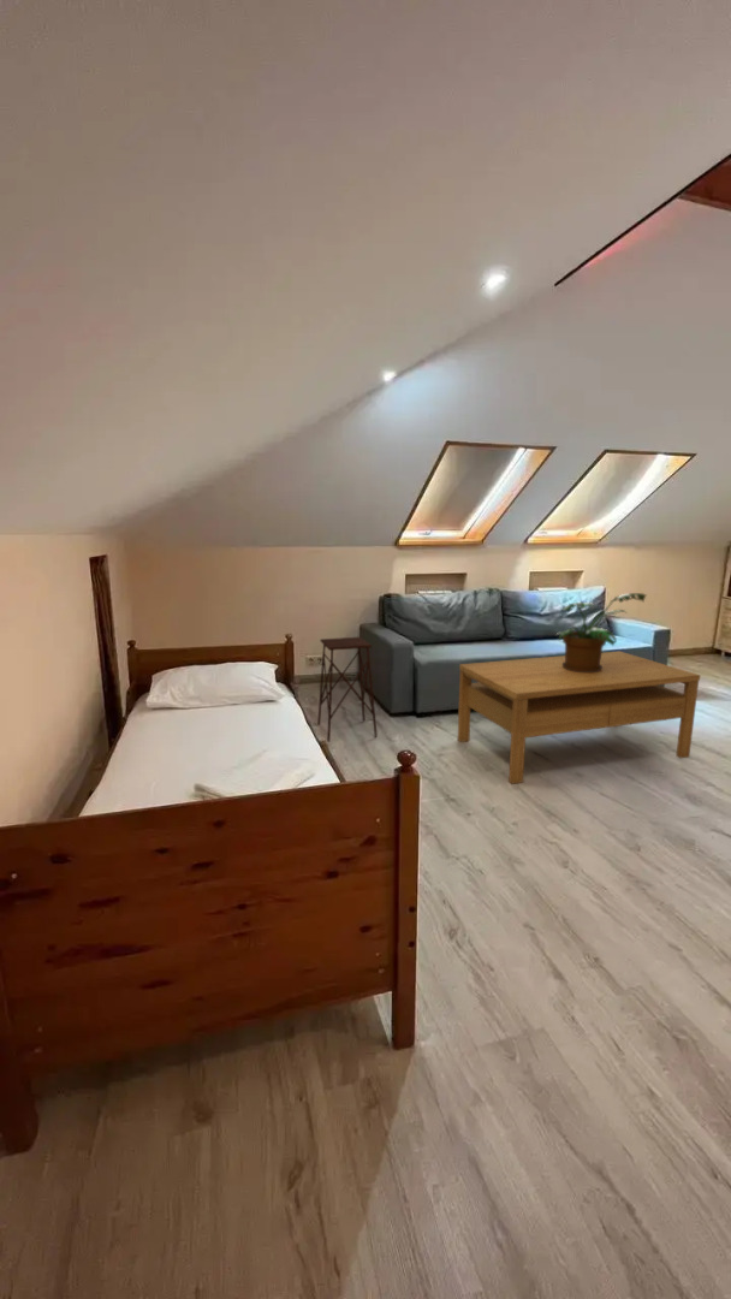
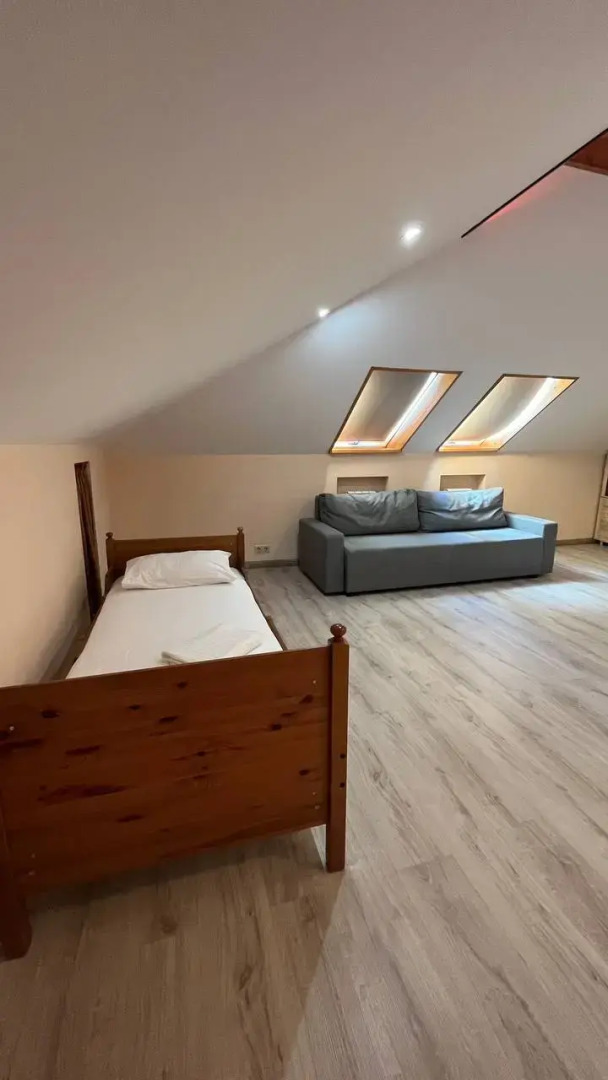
- potted plant [554,592,647,672]
- coffee table [457,651,702,785]
- side table [316,636,379,743]
